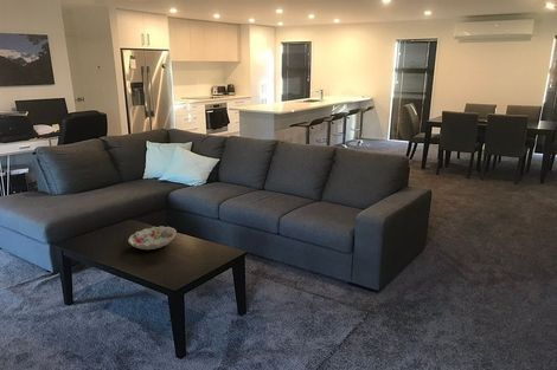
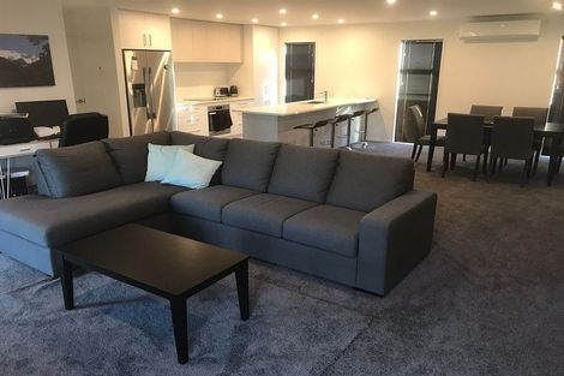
- decorative bowl [127,225,178,251]
